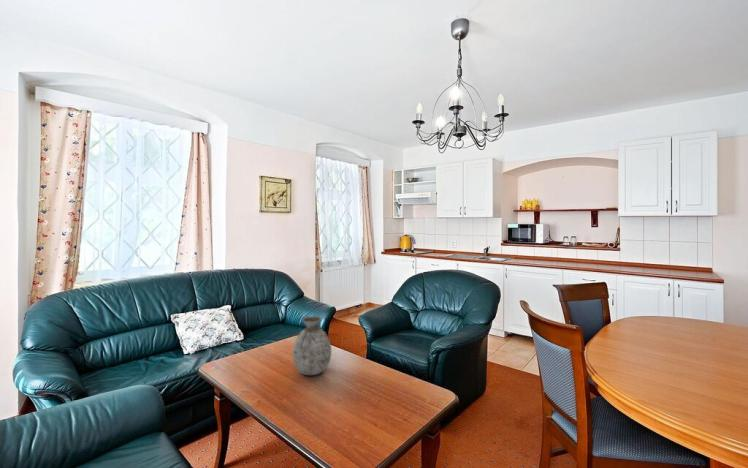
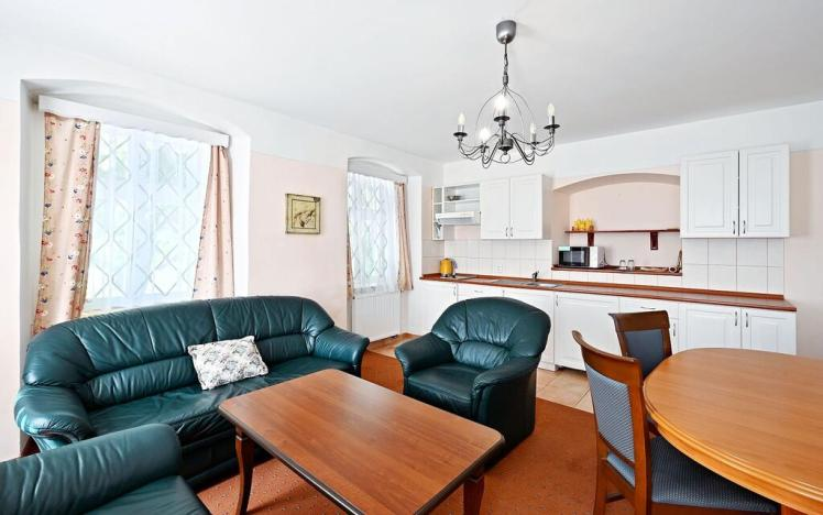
- vase [292,315,332,376]
